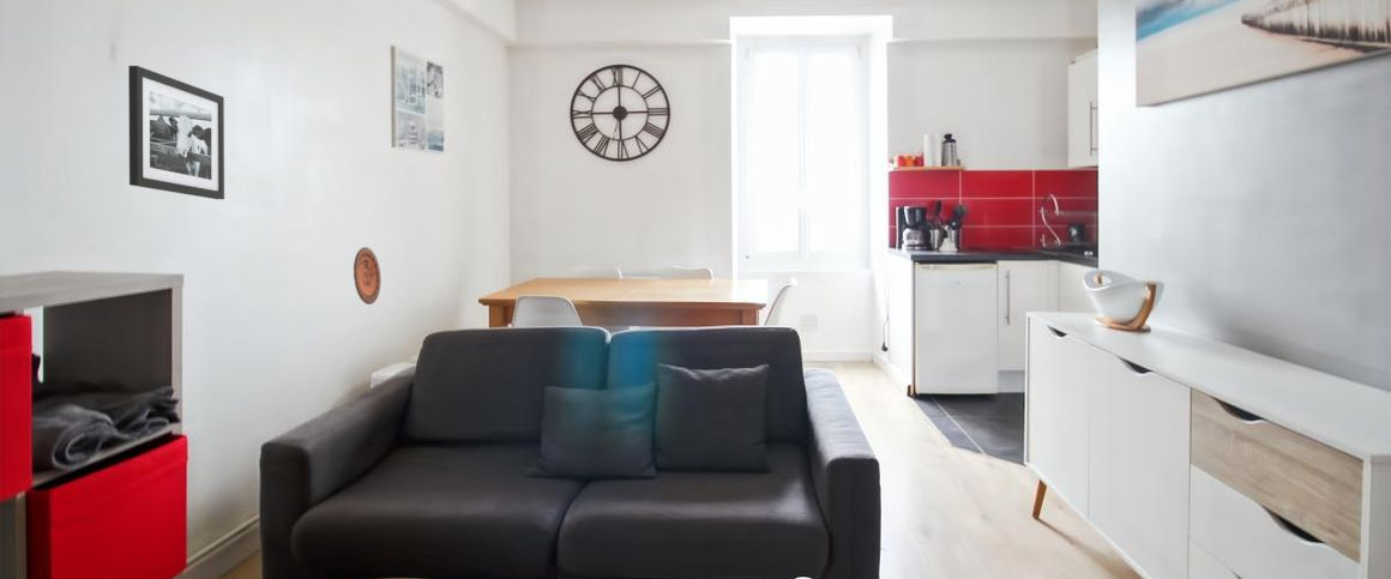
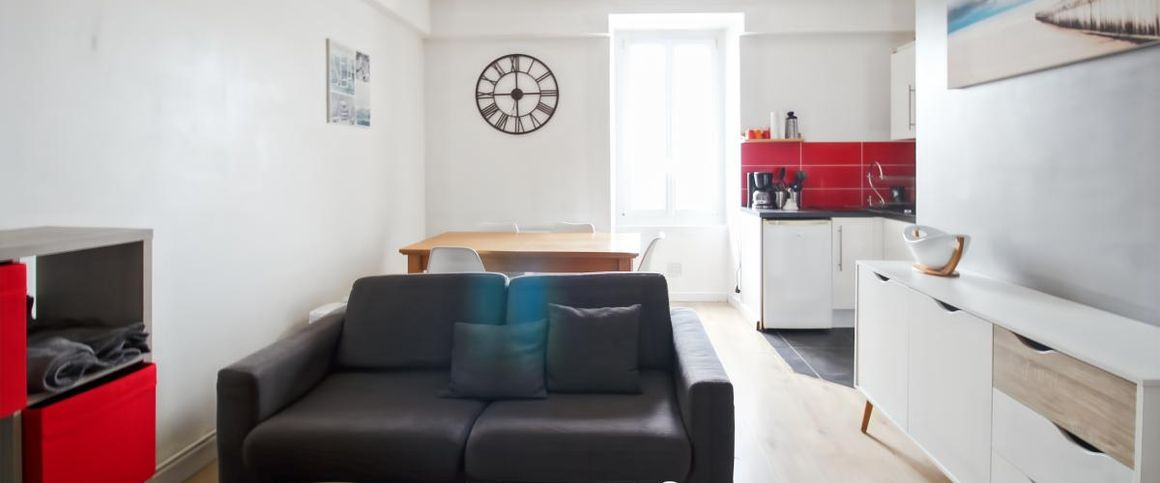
- decorative plate [353,246,383,306]
- picture frame [127,65,225,200]
